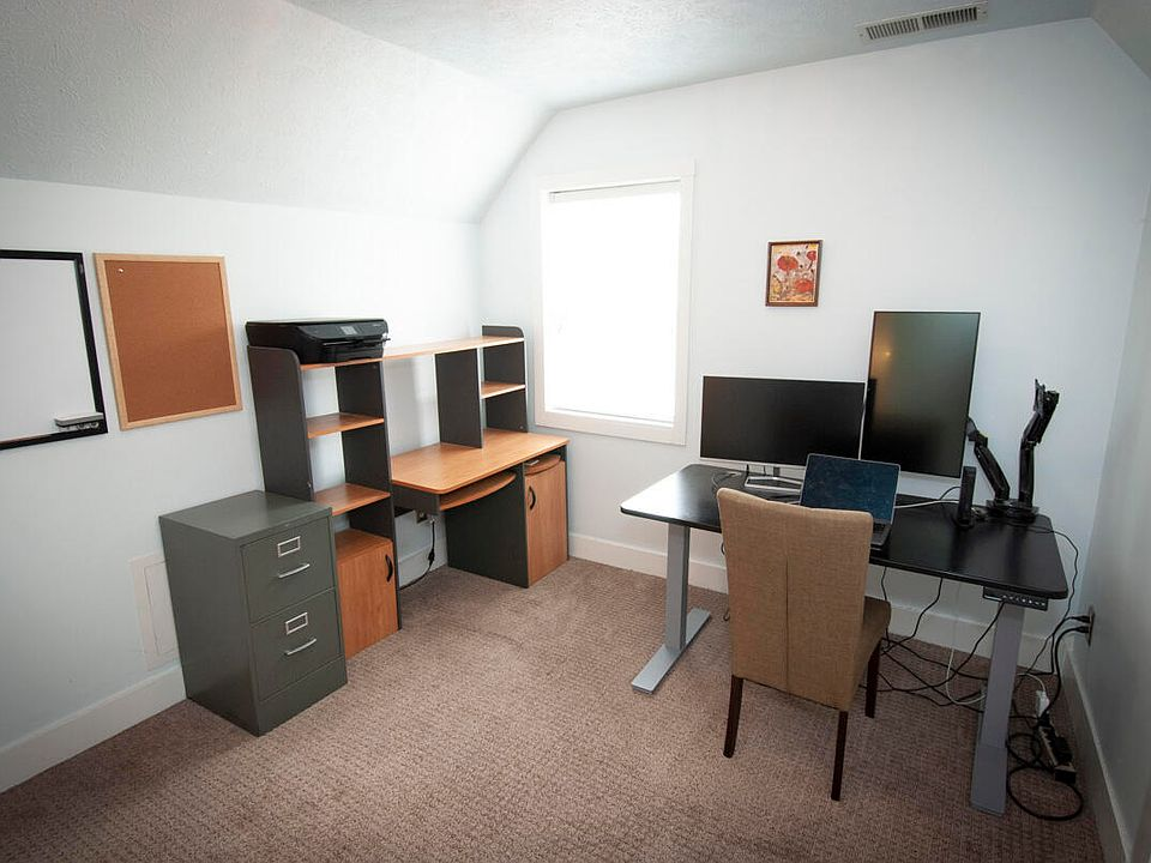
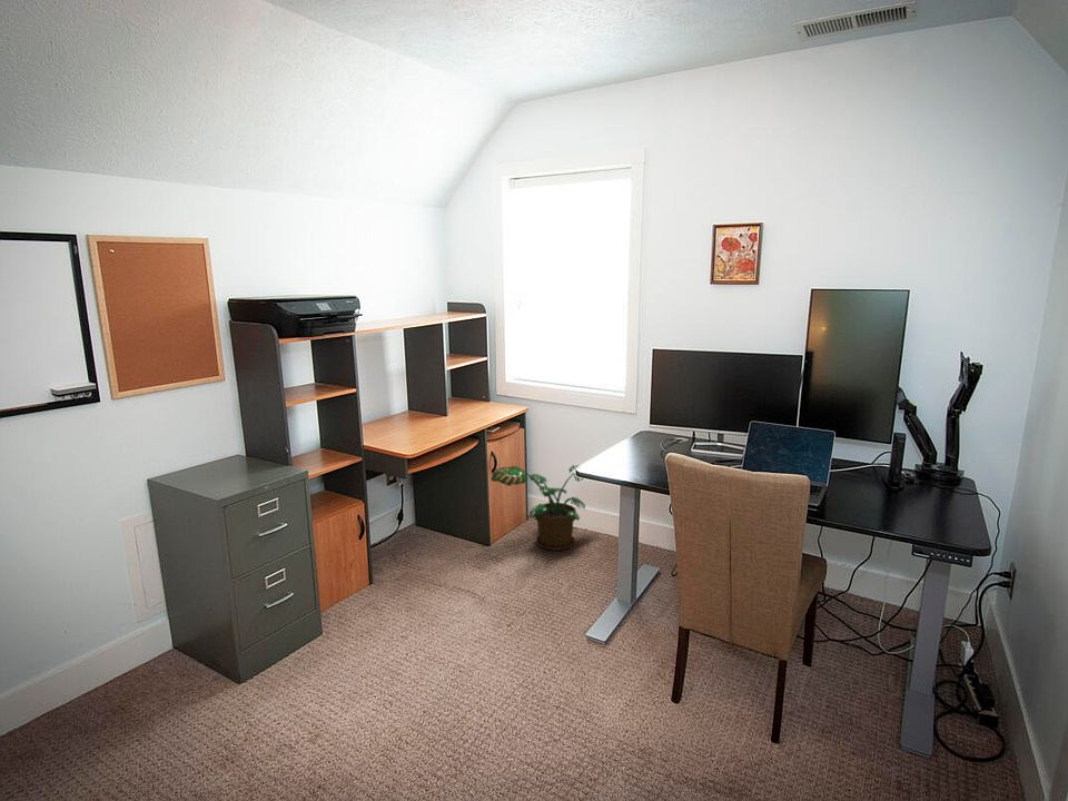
+ potted plant [490,464,586,552]
